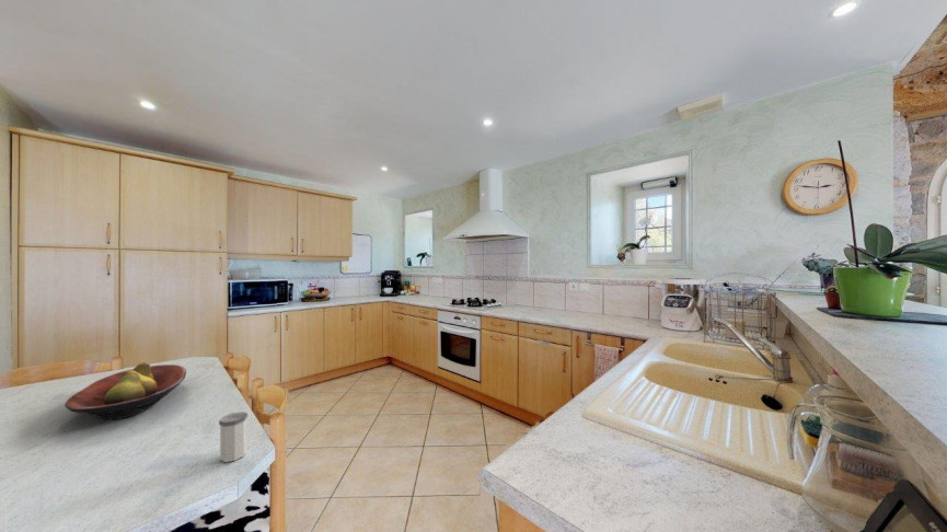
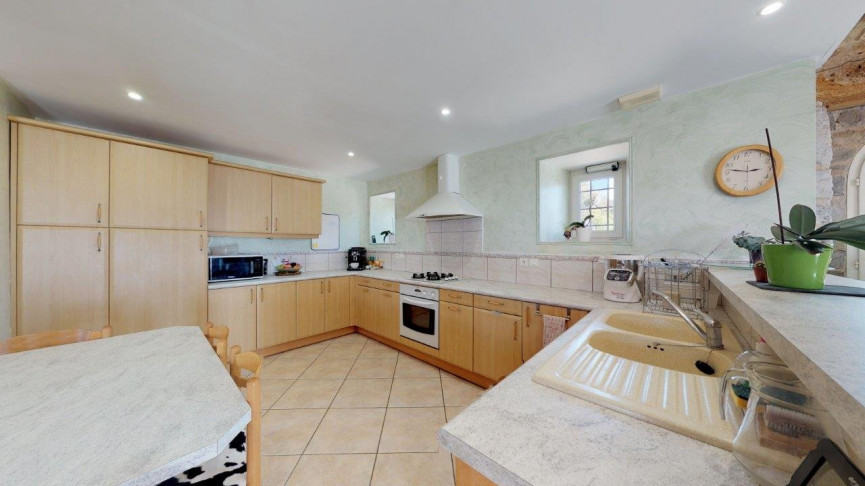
- salt shaker [218,410,249,463]
- fruit bowl [63,361,187,420]
